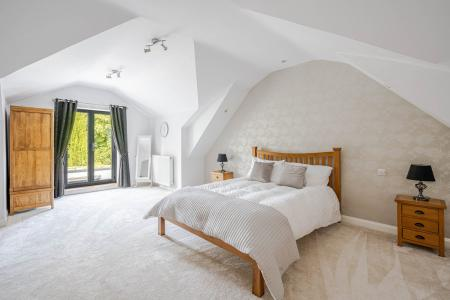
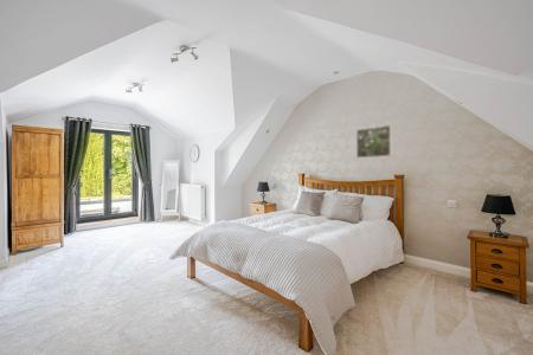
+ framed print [355,124,392,160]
